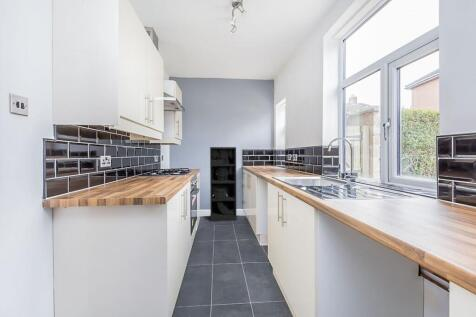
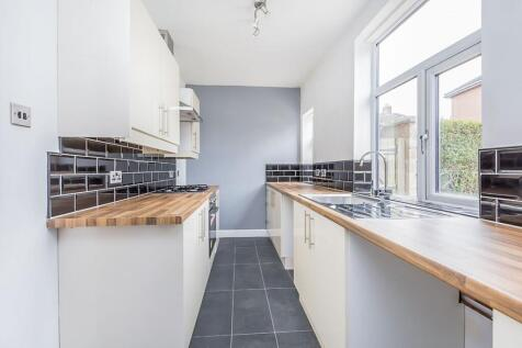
- shelving unit [209,146,238,222]
